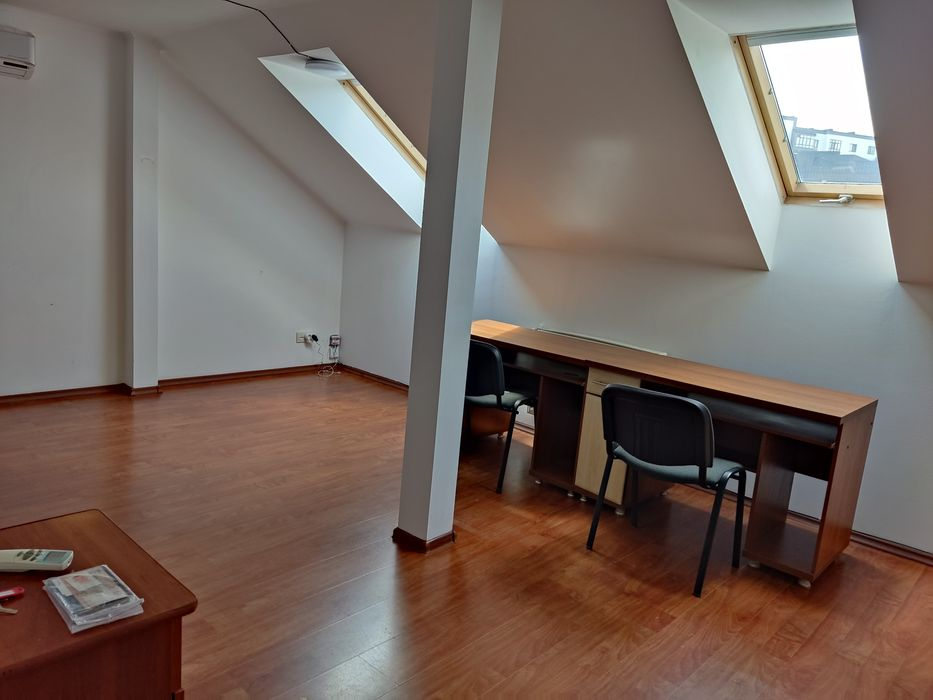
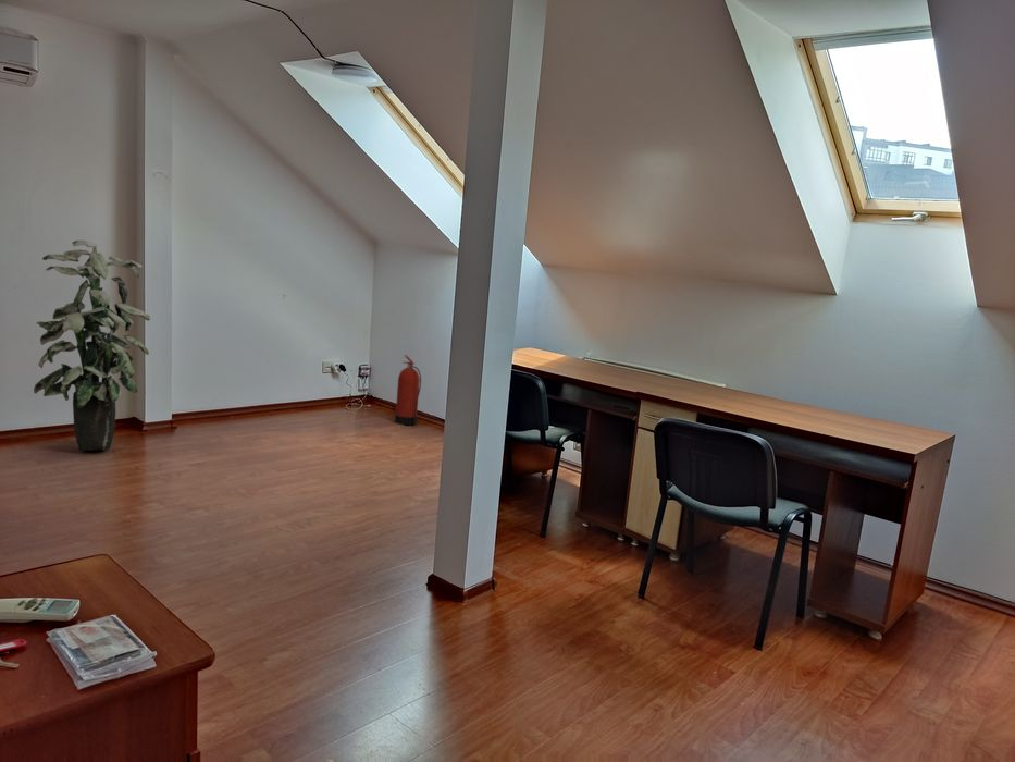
+ fire extinguisher [394,354,422,427]
+ indoor plant [33,239,151,451]
